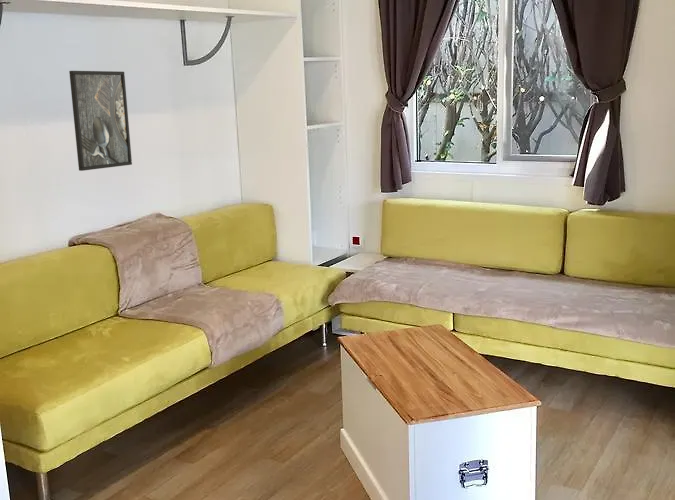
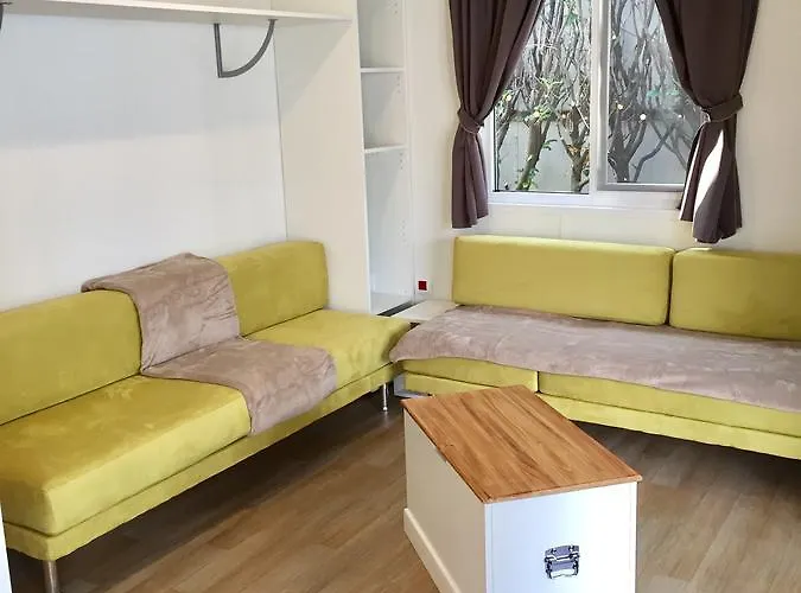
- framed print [68,70,133,172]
